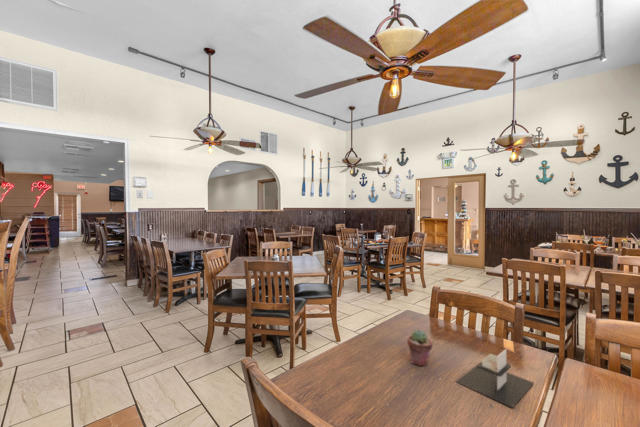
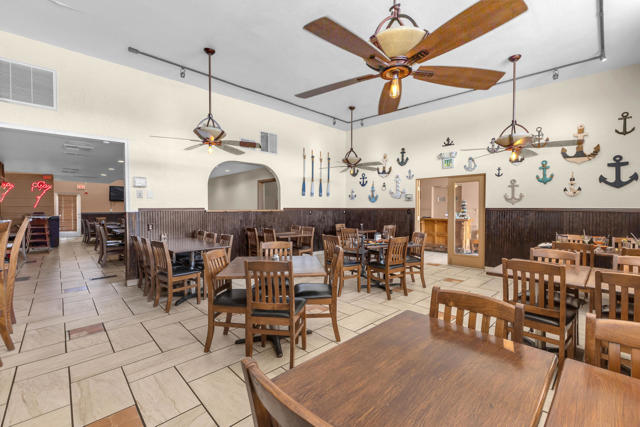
- potted succulent [406,329,433,367]
- napkin holder [455,348,535,409]
